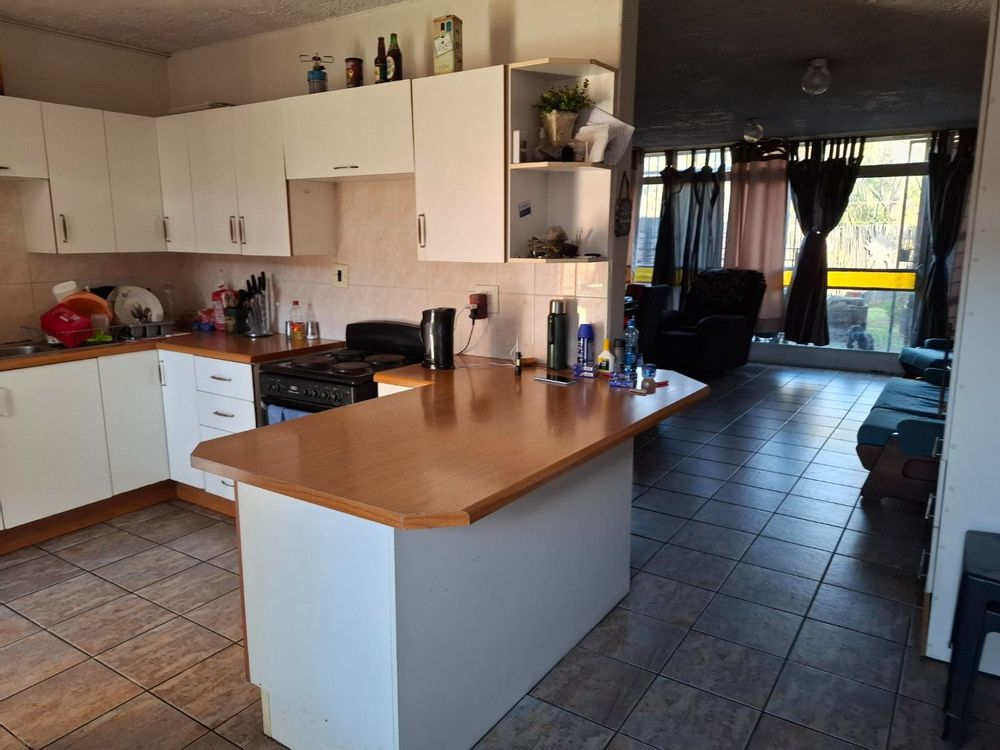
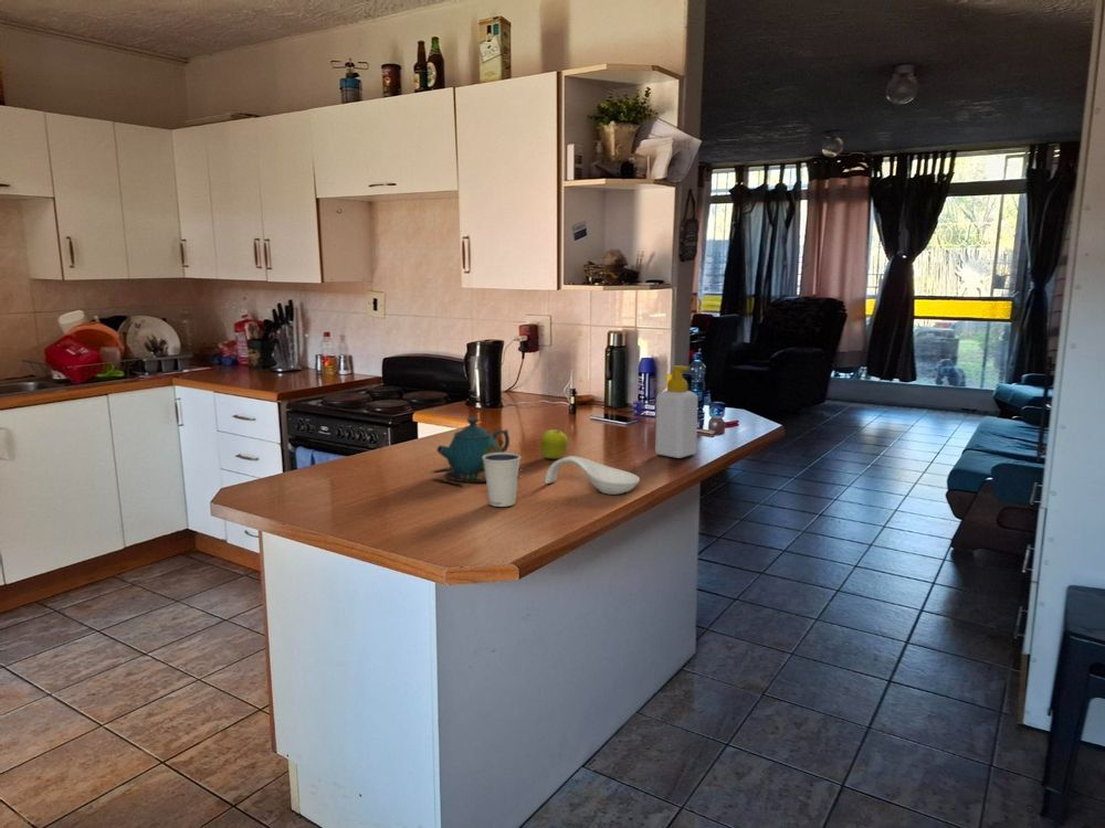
+ teapot [430,416,511,487]
+ soap bottle [654,364,698,459]
+ spoon rest [544,455,641,496]
+ fruit [539,428,569,460]
+ dixie cup [483,452,522,508]
